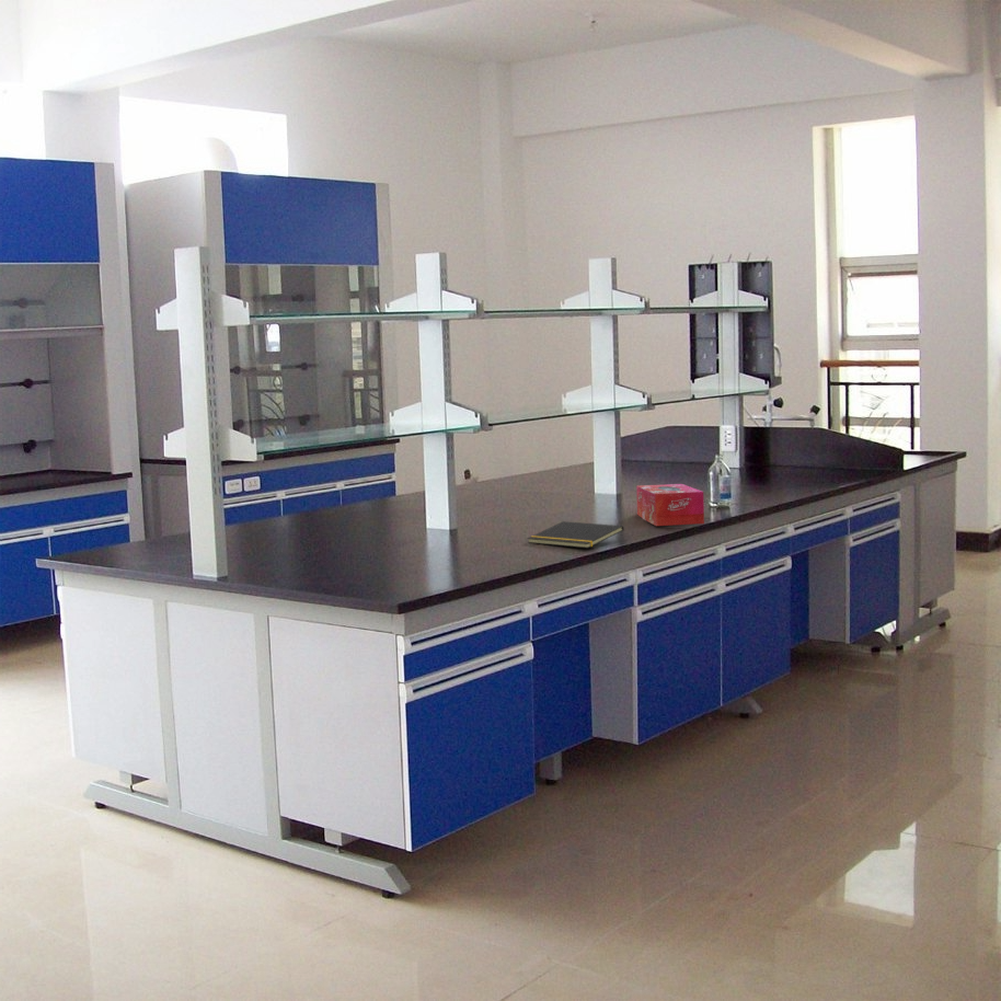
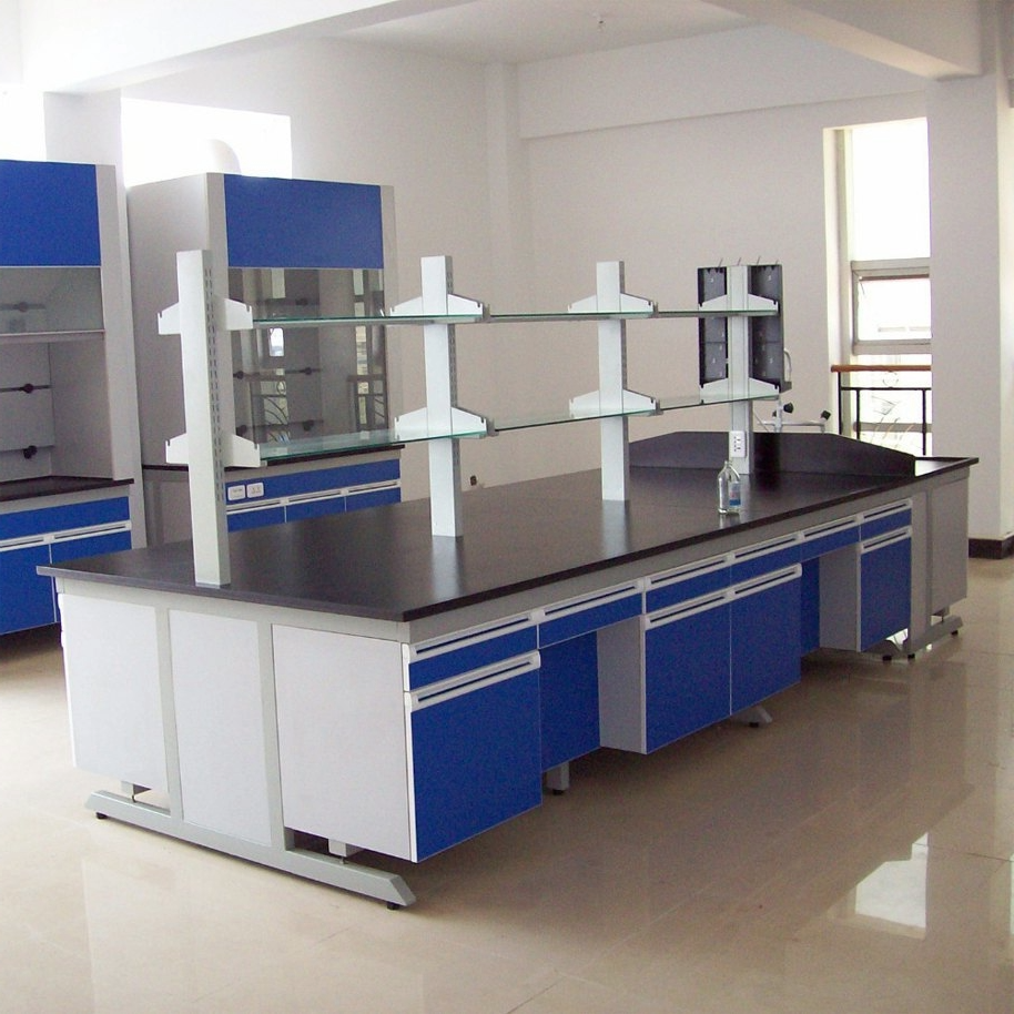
- notepad [527,520,624,549]
- tissue box [635,483,705,527]
